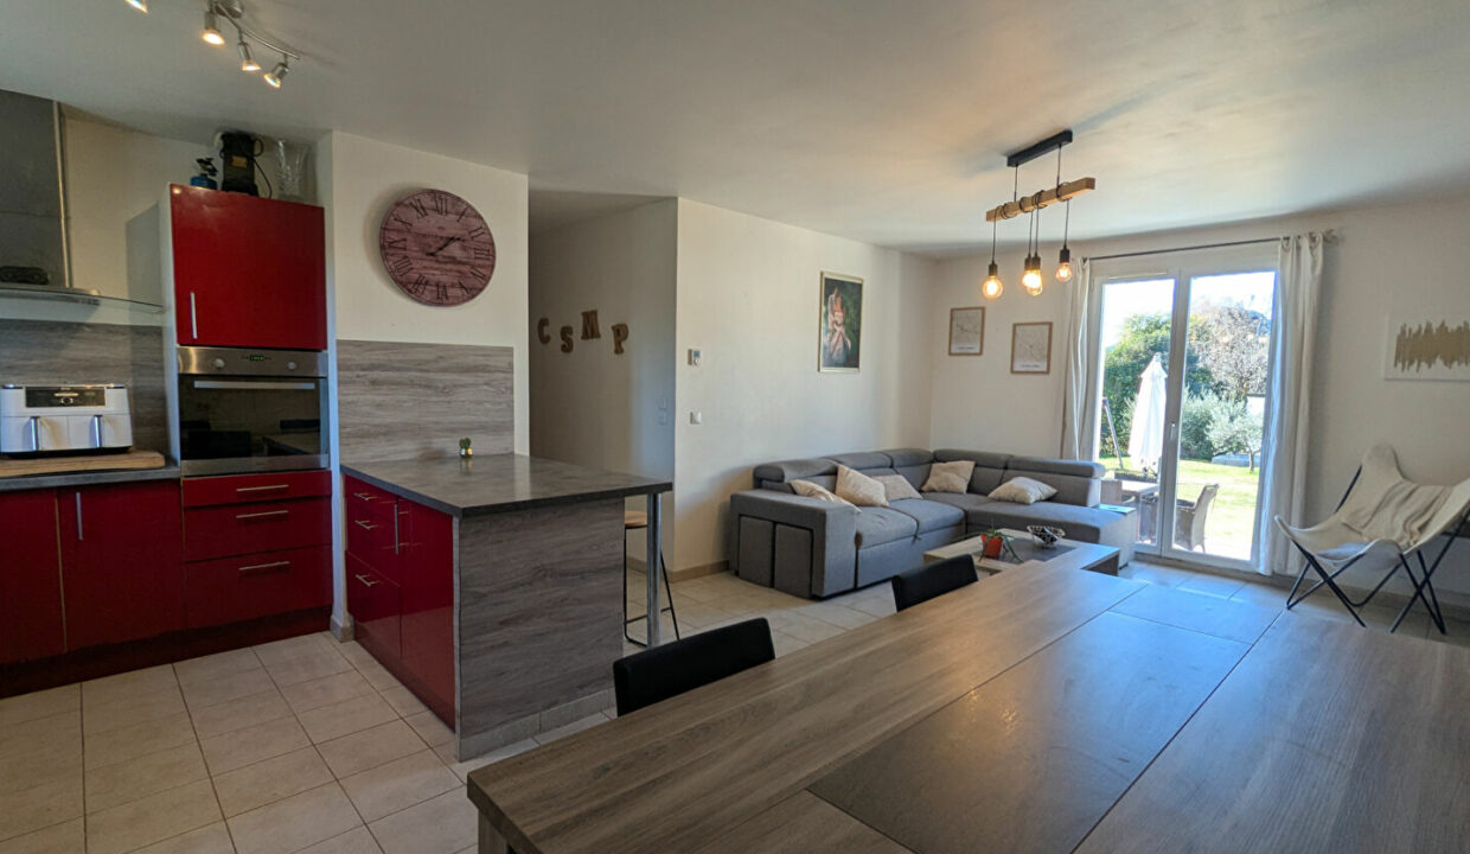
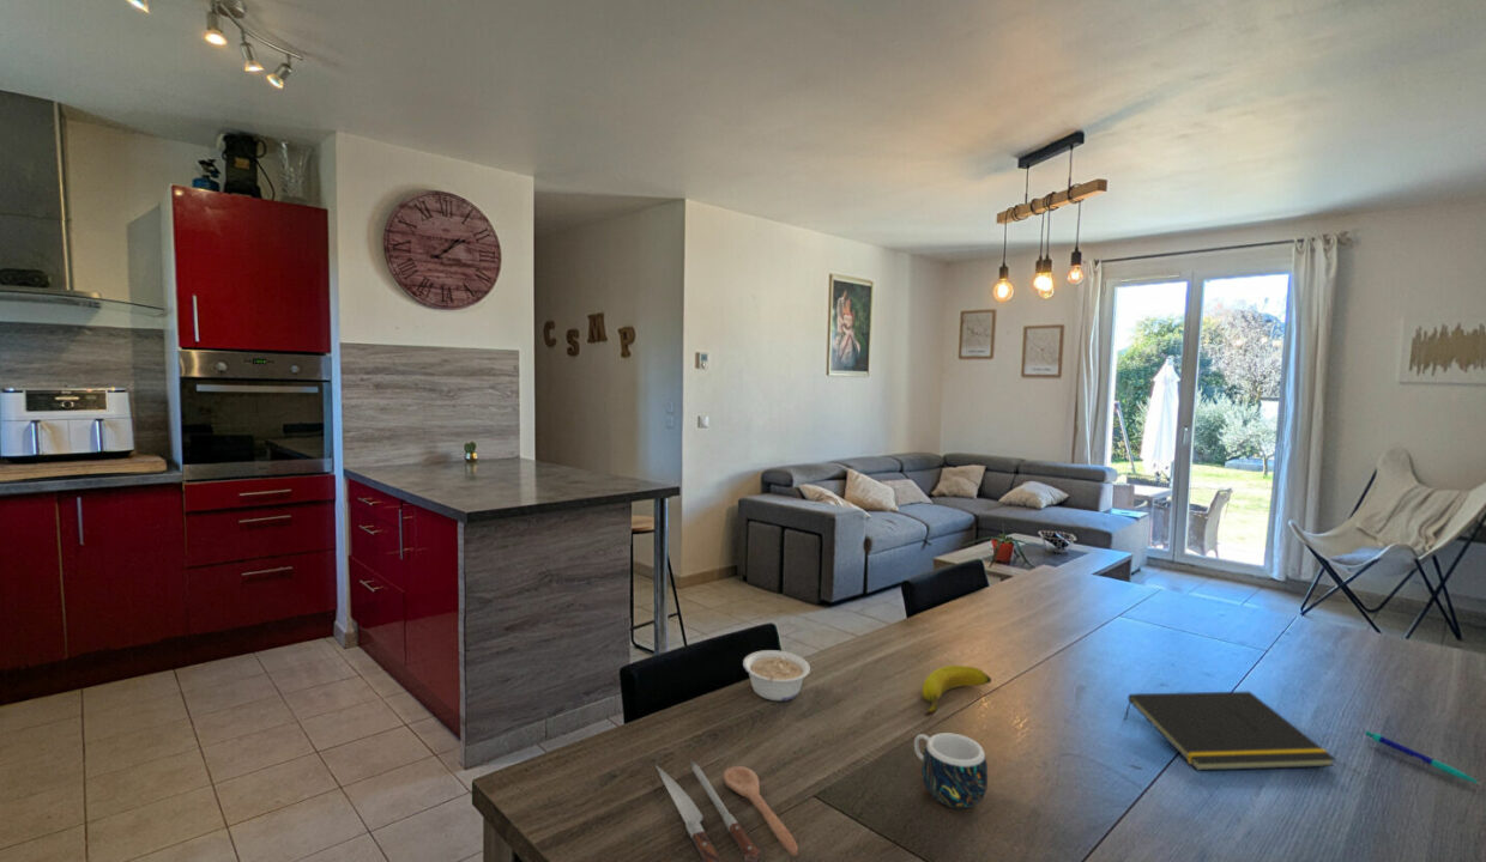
+ notepad [1123,691,1337,772]
+ spoon [654,759,799,862]
+ legume [742,649,811,702]
+ banana [920,664,992,717]
+ pen [1364,729,1481,785]
+ mug [913,732,989,809]
